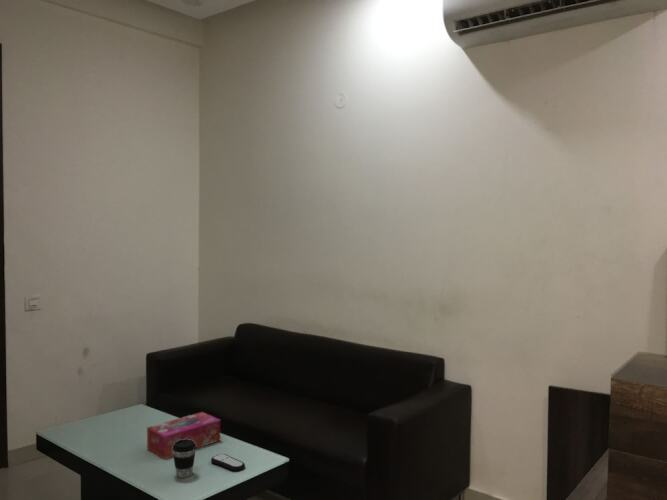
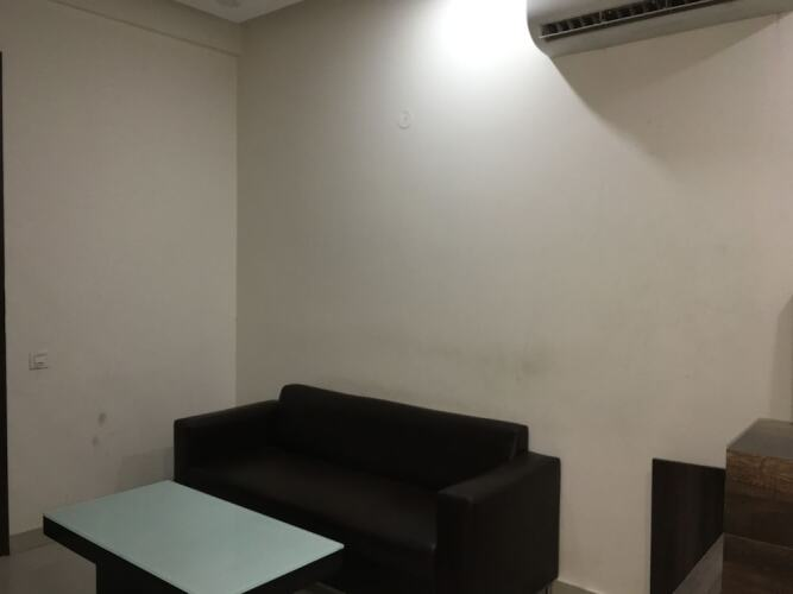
- tissue box [146,411,221,460]
- remote control [210,453,246,472]
- coffee cup [172,439,196,479]
